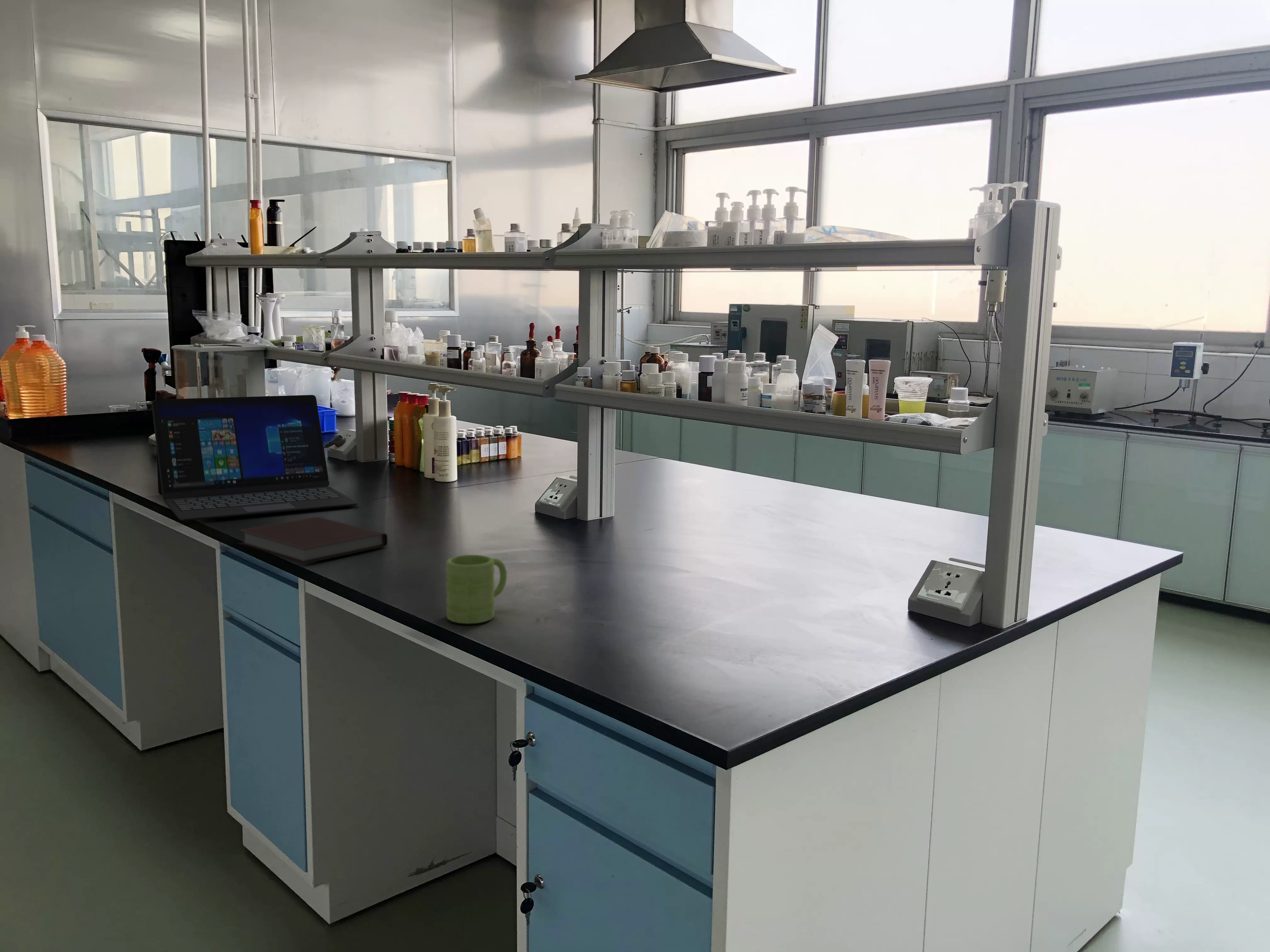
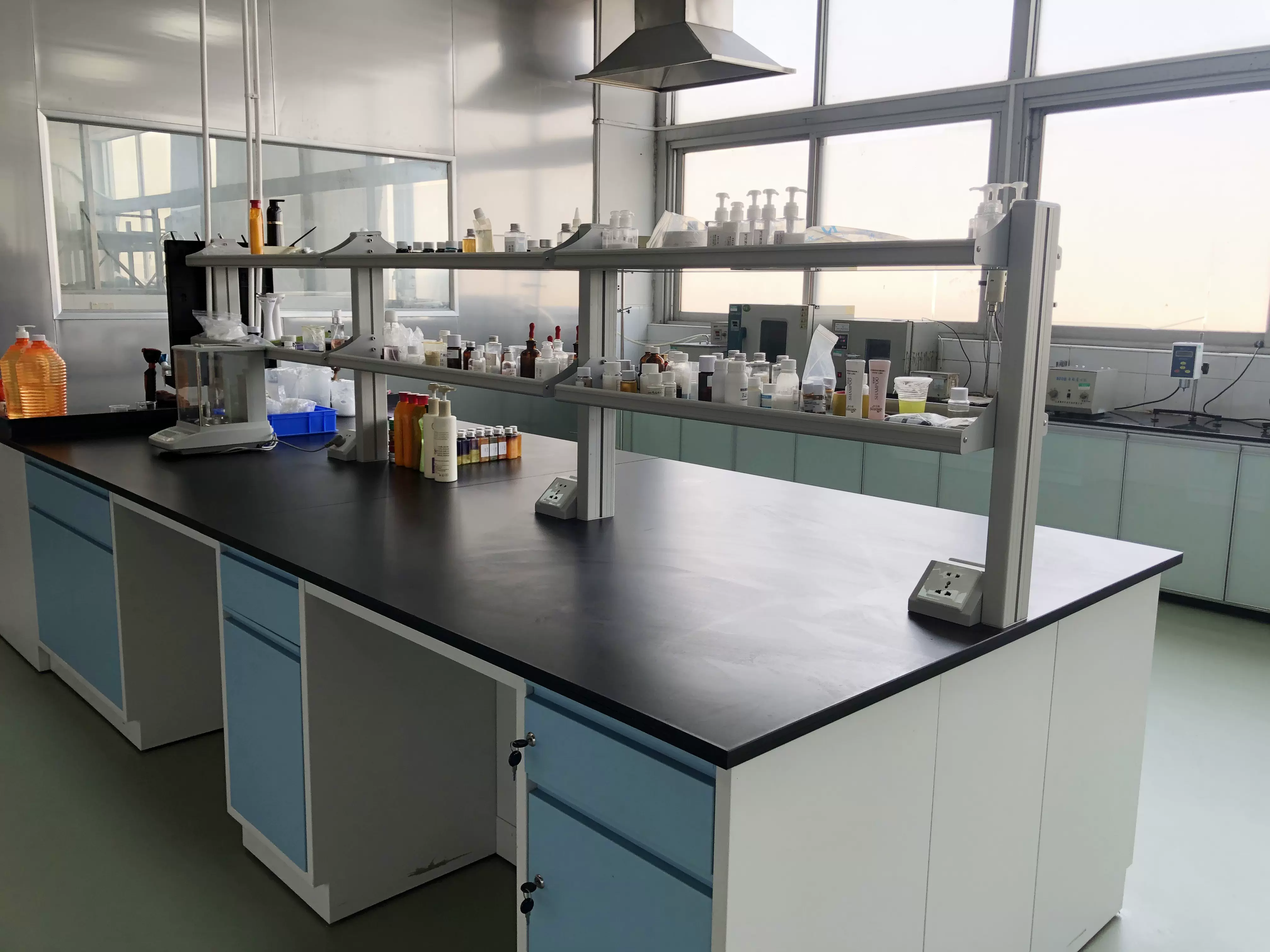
- notebook [237,516,388,564]
- laptop [151,395,359,521]
- mug [445,554,507,624]
